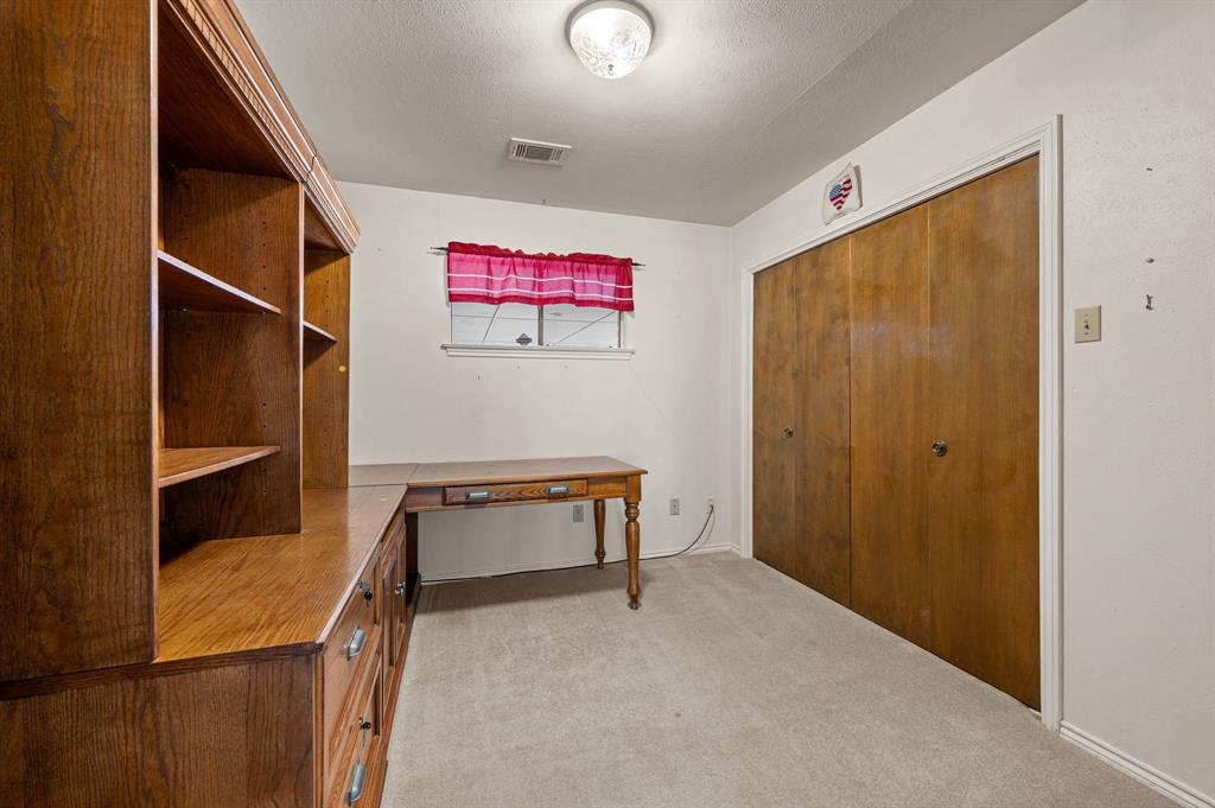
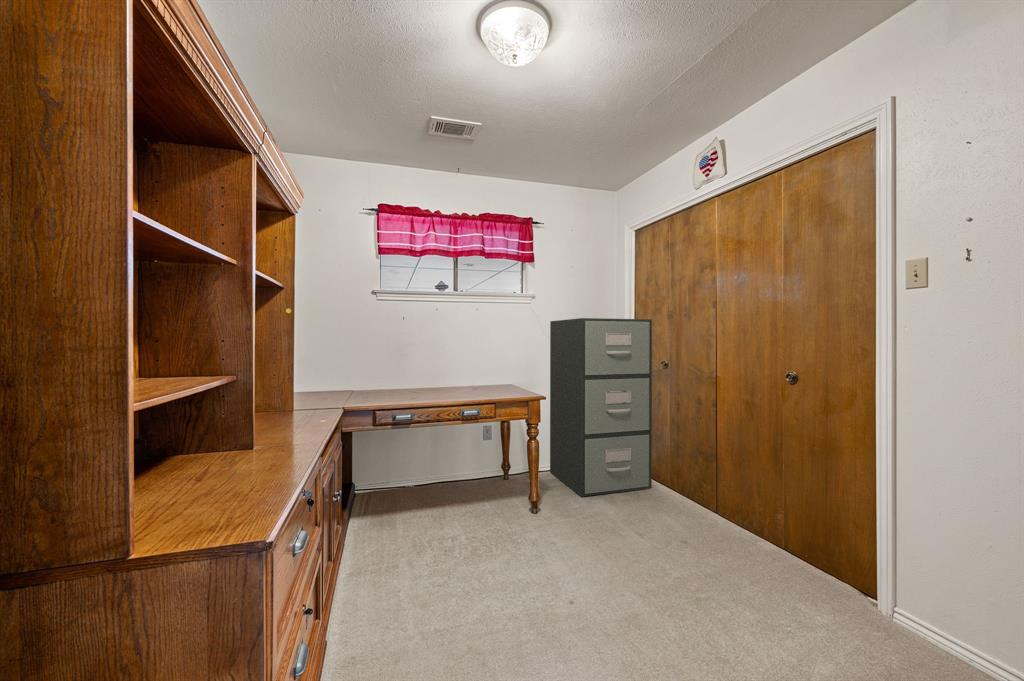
+ filing cabinet [549,317,653,498]
